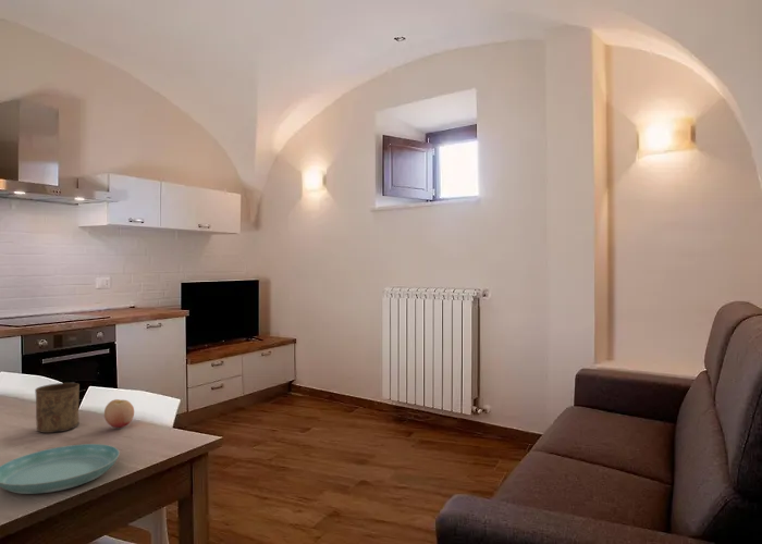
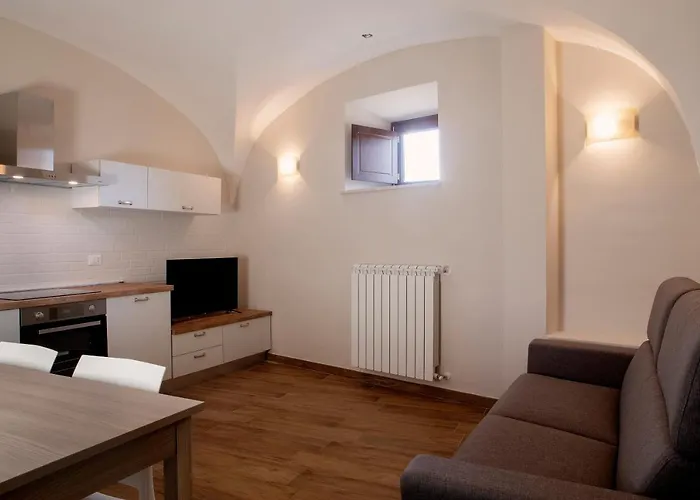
- cup [34,382,81,434]
- fruit [103,398,135,429]
- saucer [0,443,121,495]
